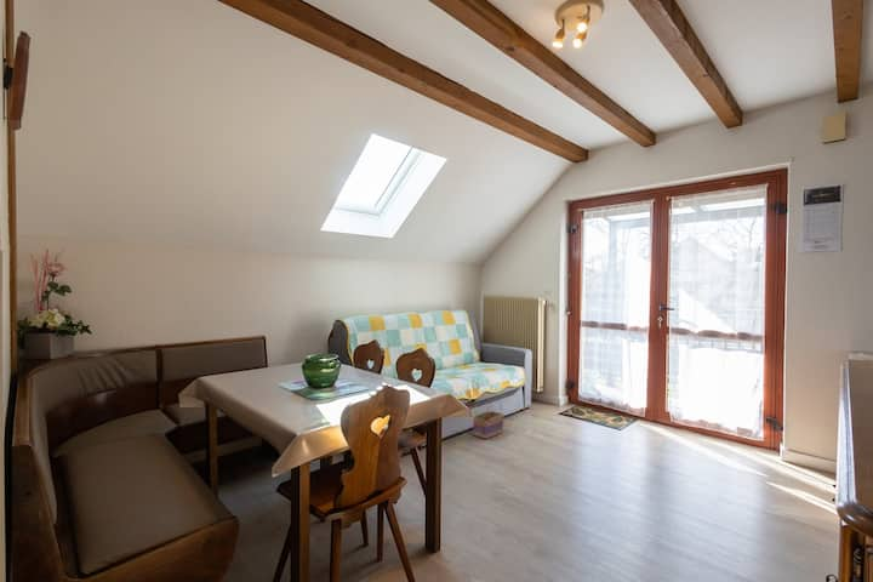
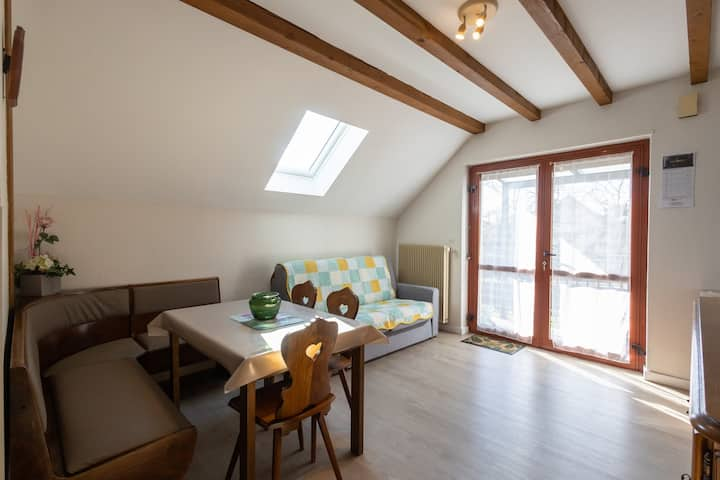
- basket [472,398,506,440]
